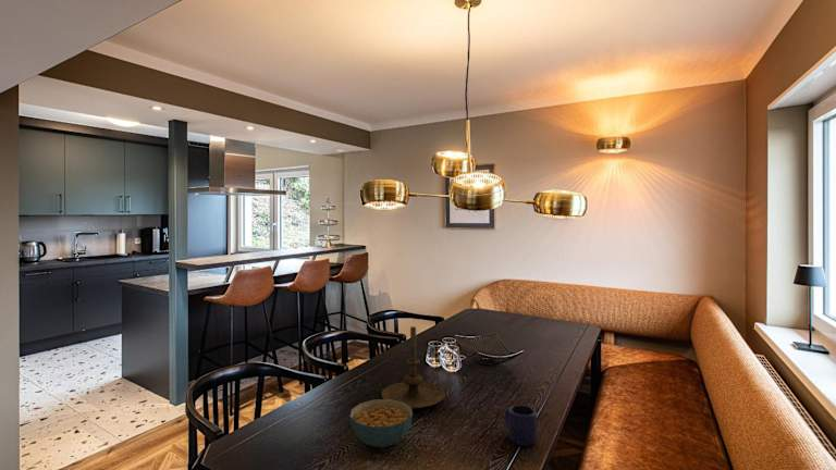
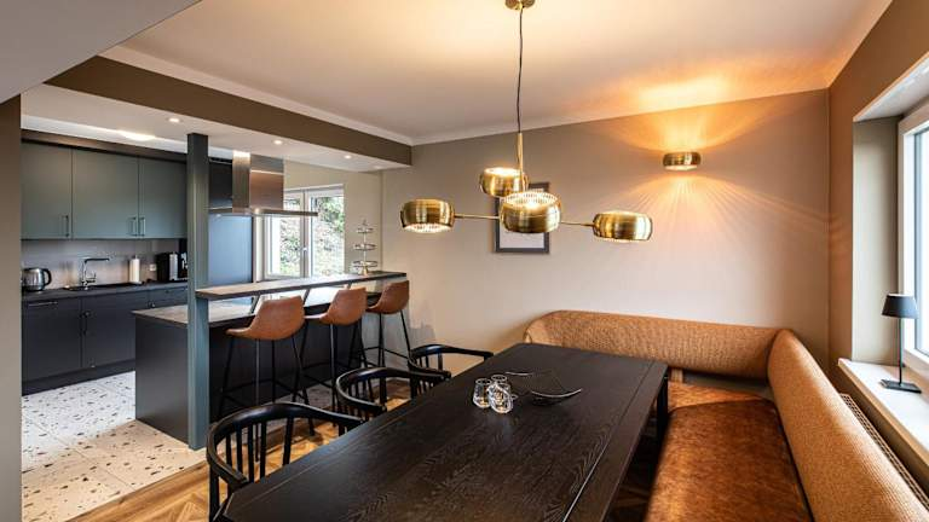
- candle holder [380,325,446,410]
- cereal bowl [348,398,414,448]
- mug [504,404,538,447]
